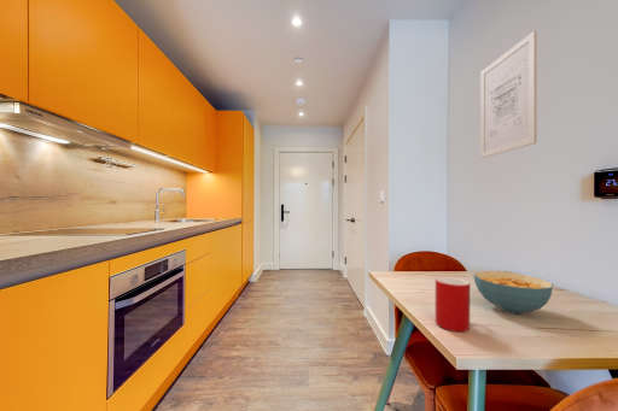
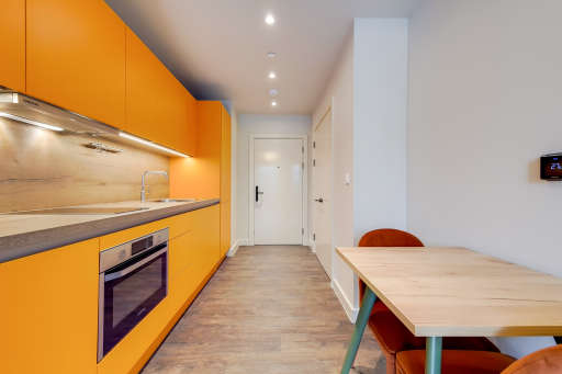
- cup [435,276,471,333]
- wall art [479,30,538,159]
- cereal bowl [473,270,554,315]
